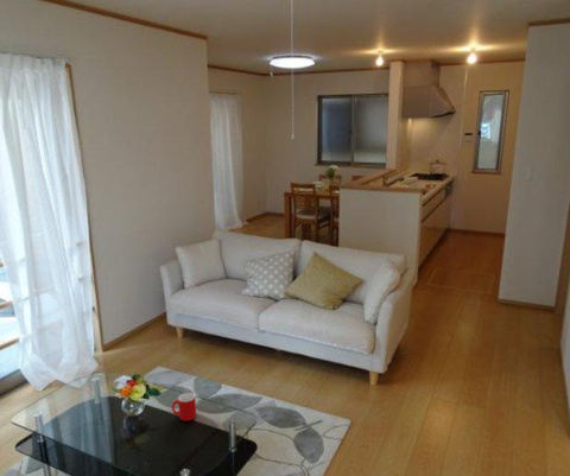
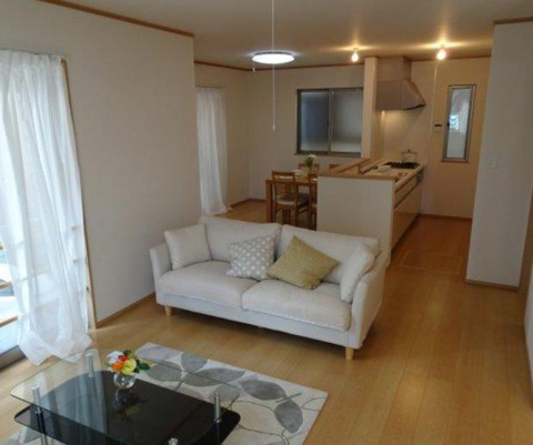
- cup [171,392,197,423]
